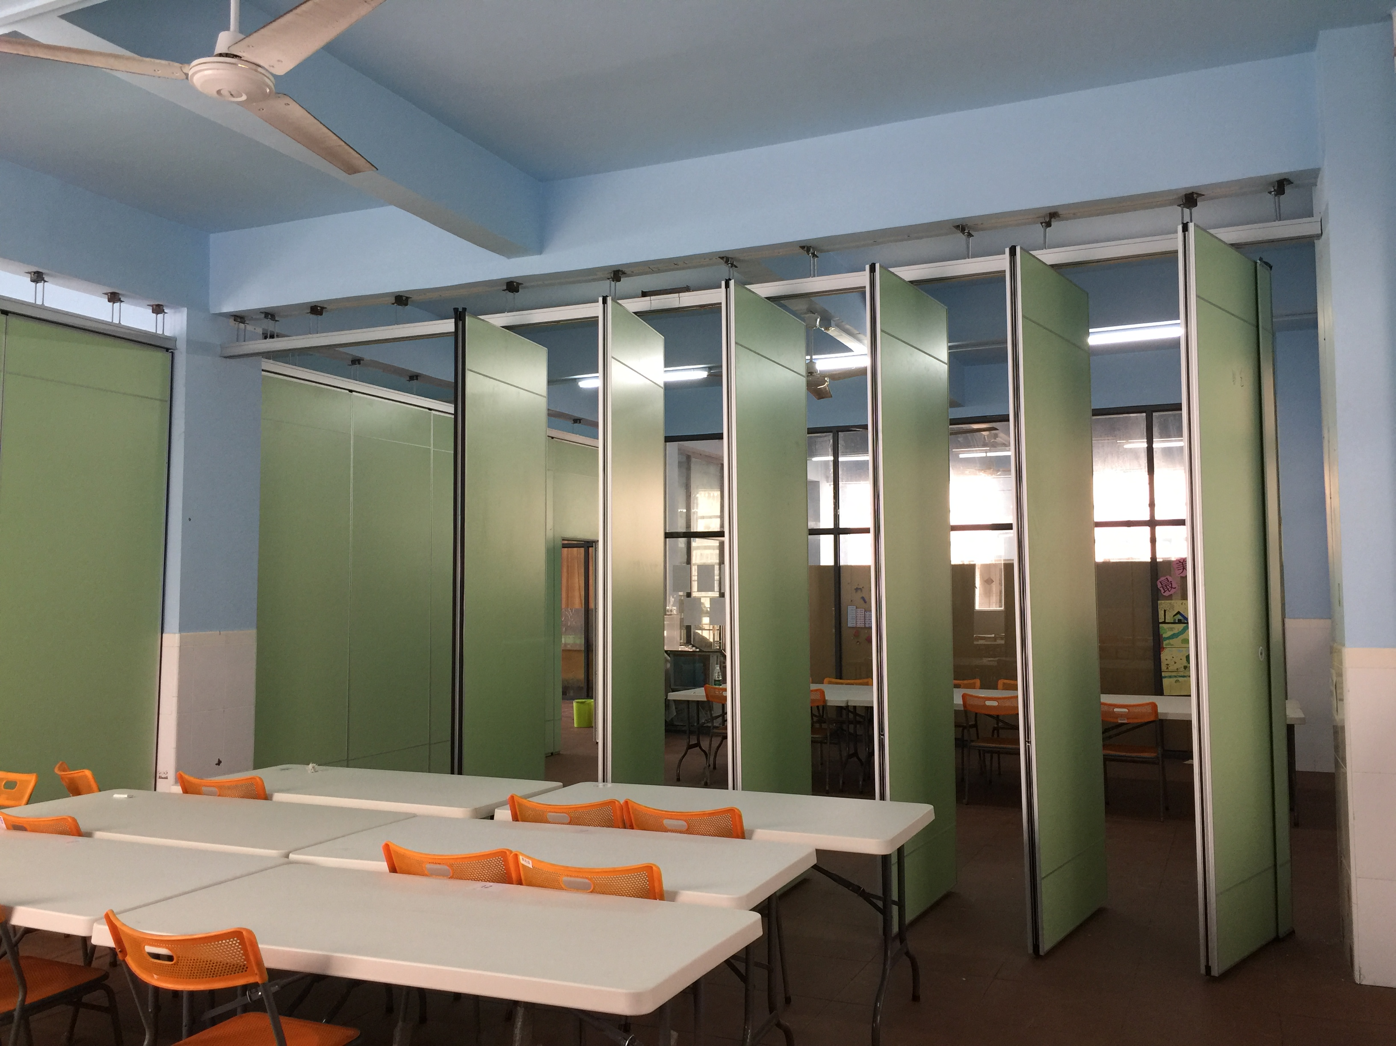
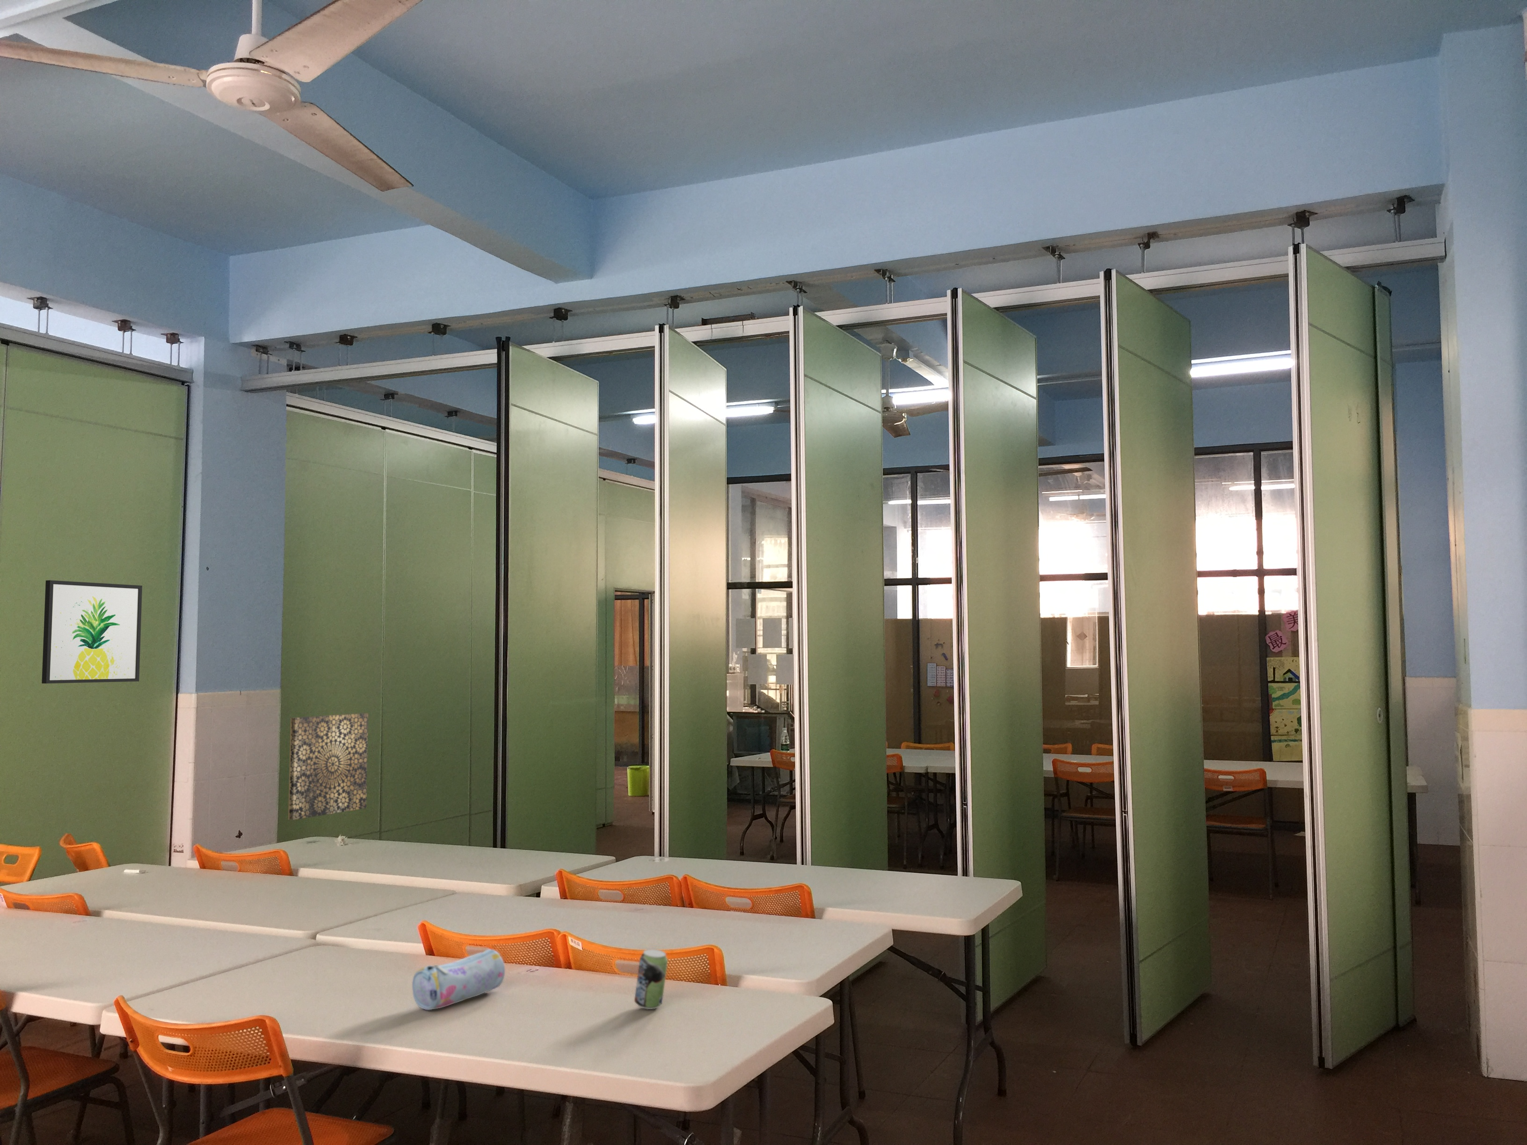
+ wall art [287,713,369,820]
+ pencil case [411,949,505,1010]
+ beverage can [634,949,669,1010]
+ wall art [41,580,143,684]
